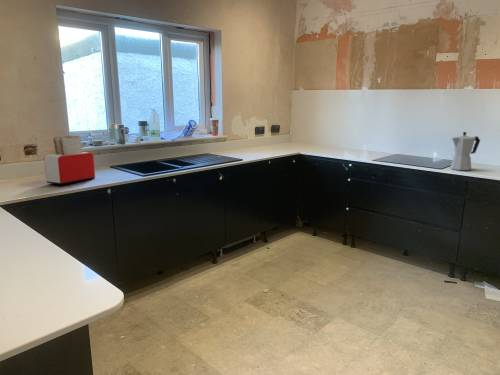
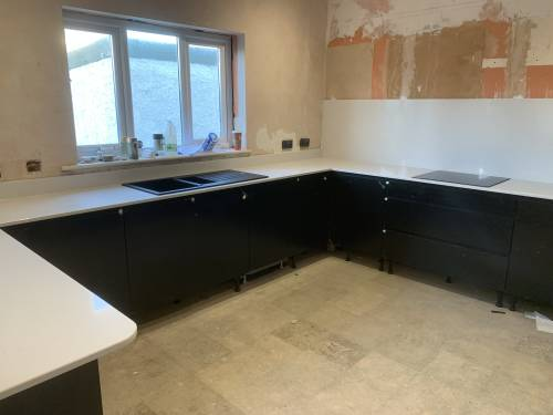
- moka pot [449,131,481,171]
- toaster [43,135,96,186]
